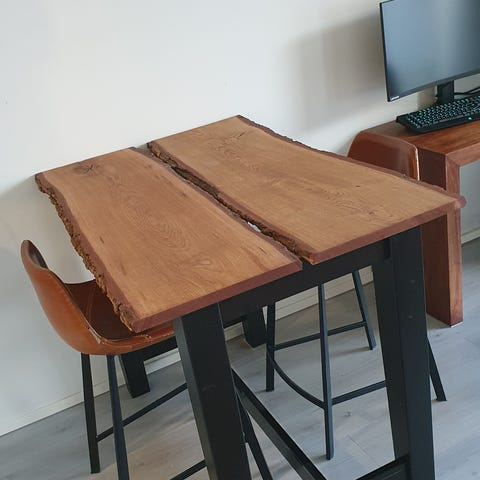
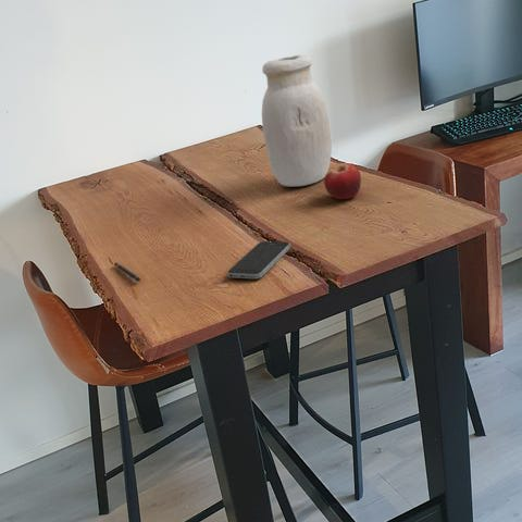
+ smartphone [226,240,291,279]
+ jar [261,54,333,187]
+ pen [113,262,141,283]
+ fruit [323,162,362,200]
